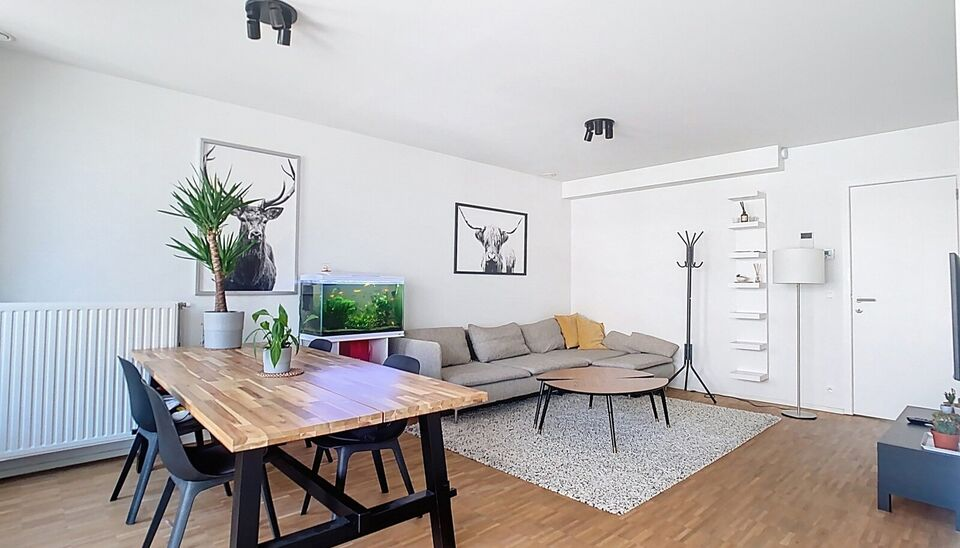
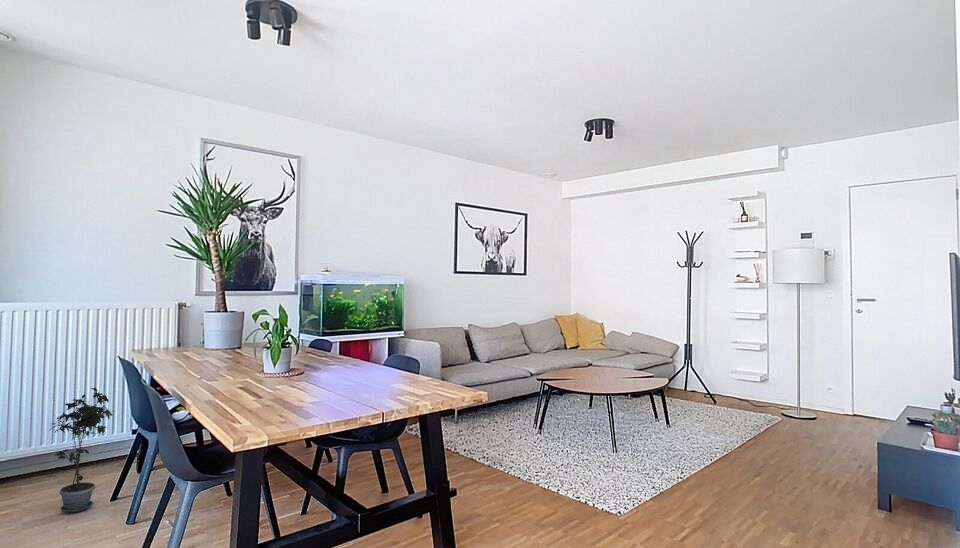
+ potted plant [48,387,116,513]
